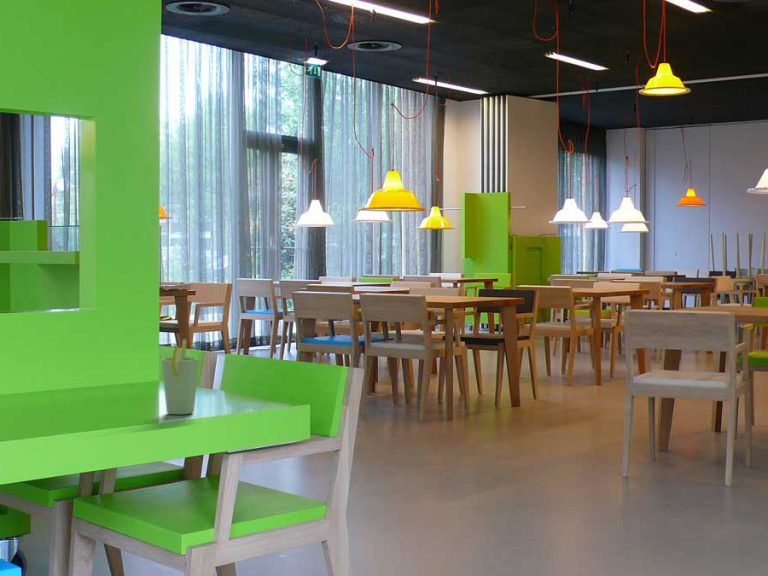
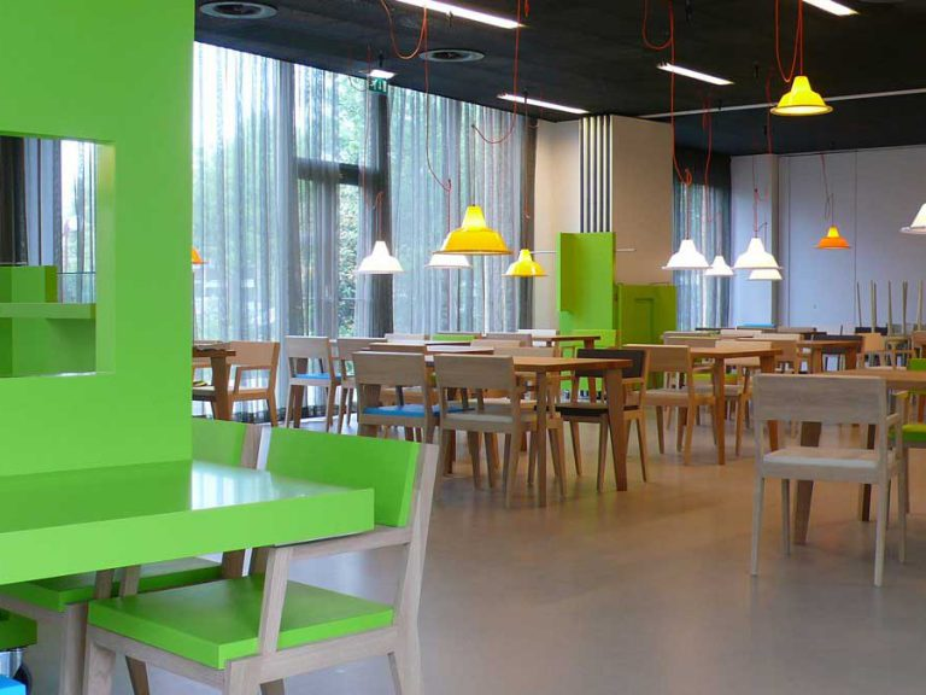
- cup [160,338,200,416]
